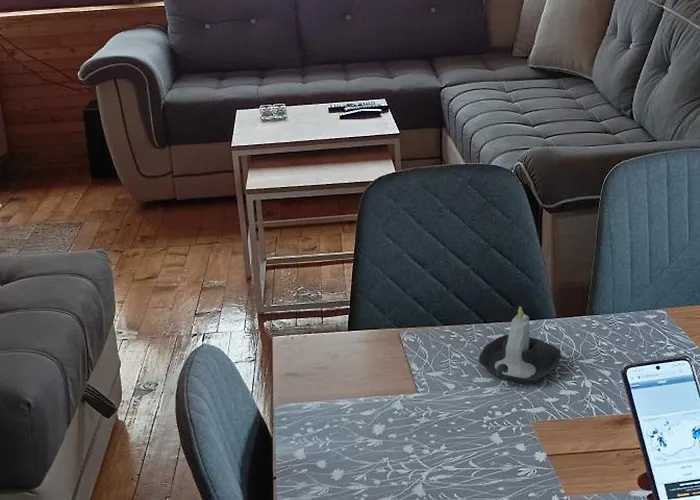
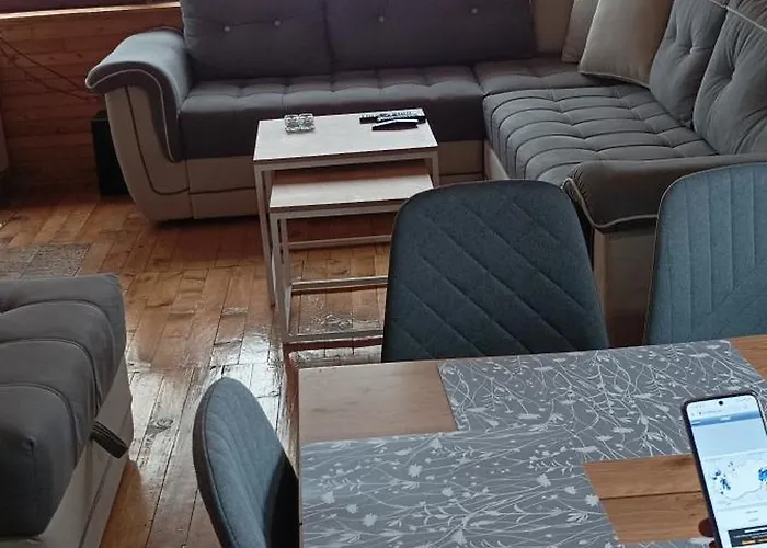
- candle [478,306,562,385]
